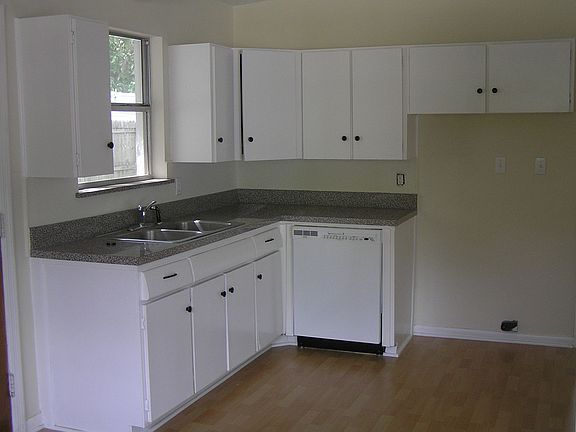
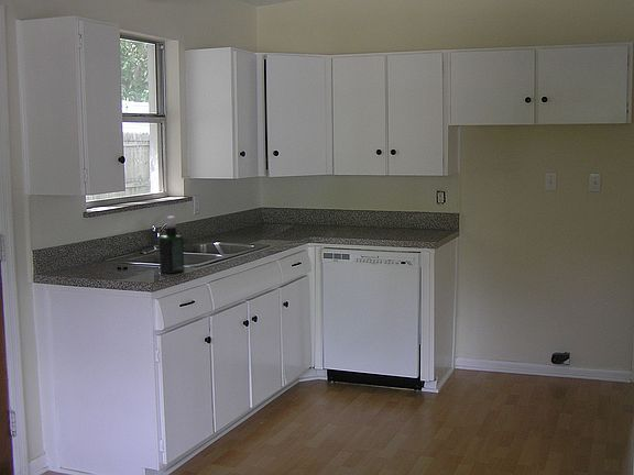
+ spray bottle [158,216,185,275]
